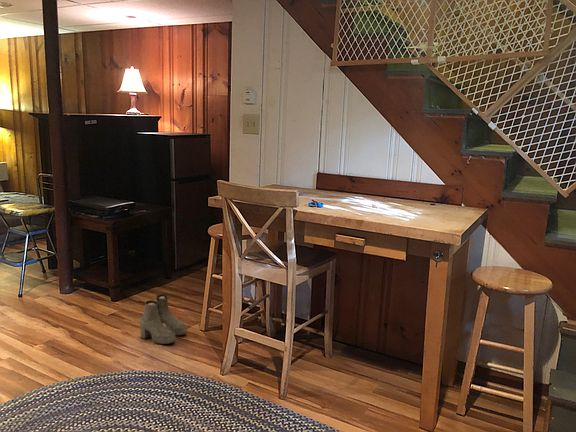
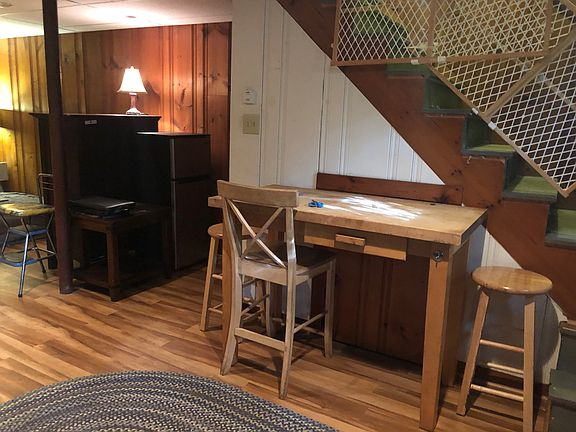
- boots [139,294,188,345]
